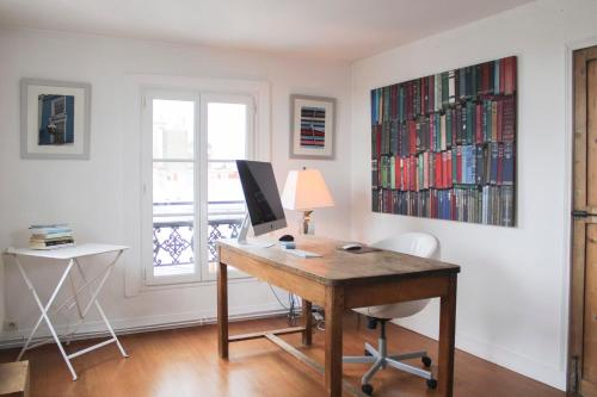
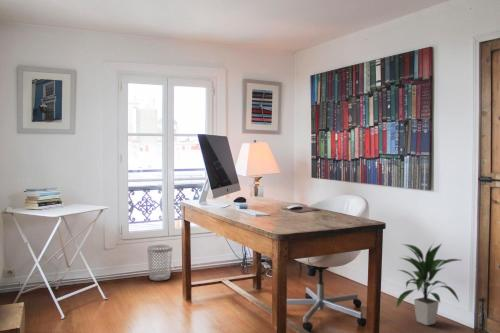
+ indoor plant [395,242,461,326]
+ wastebasket [146,244,174,281]
